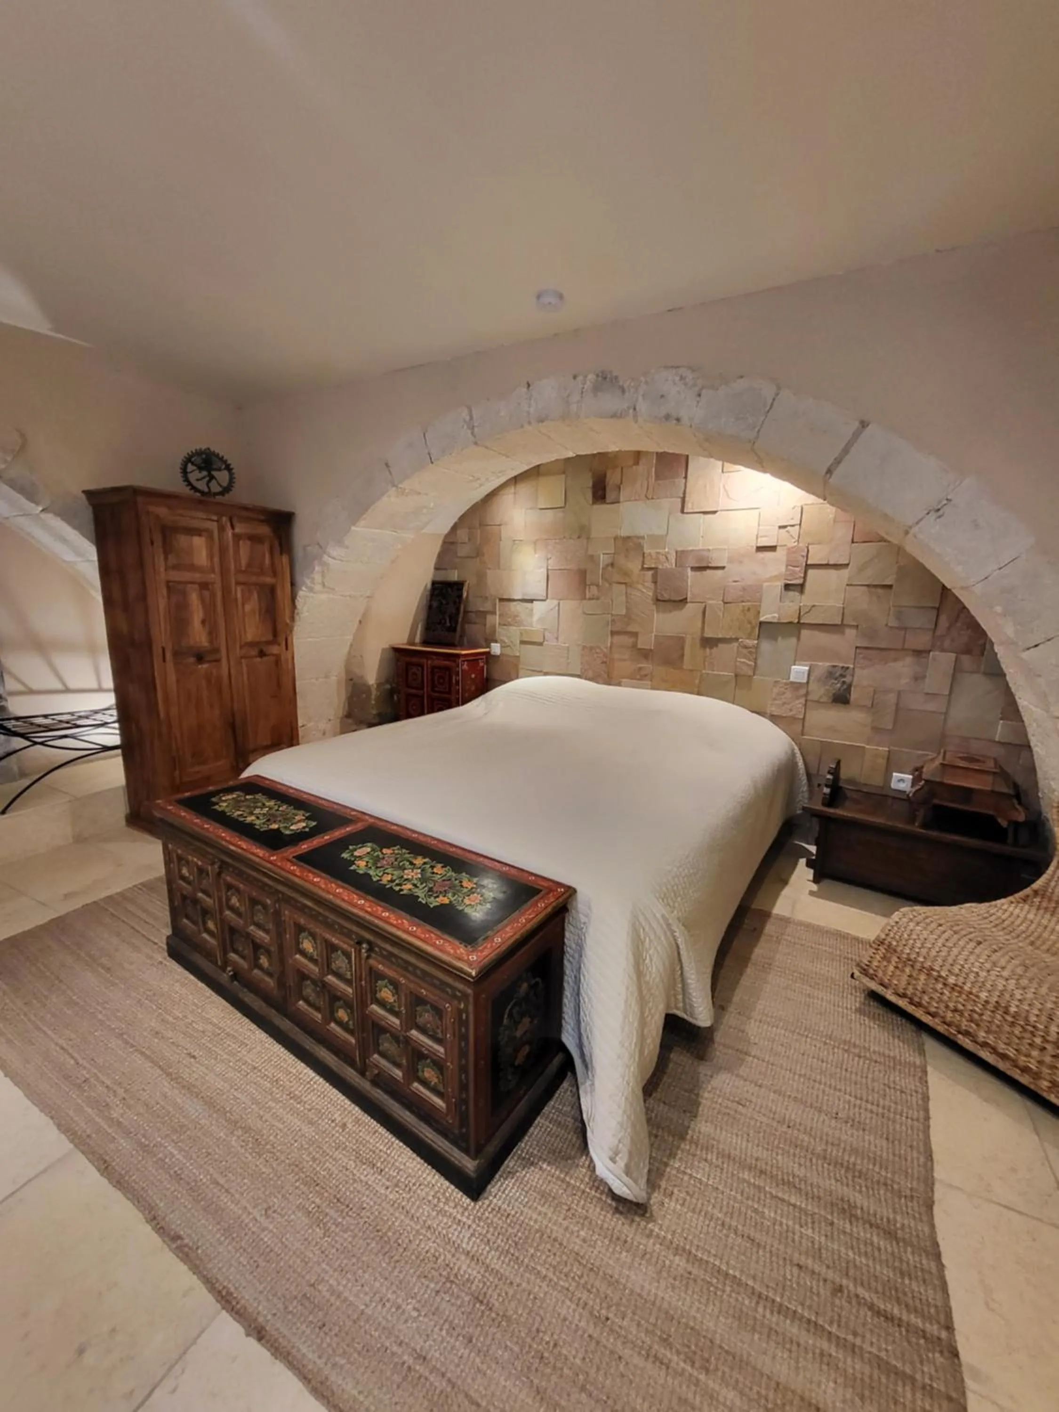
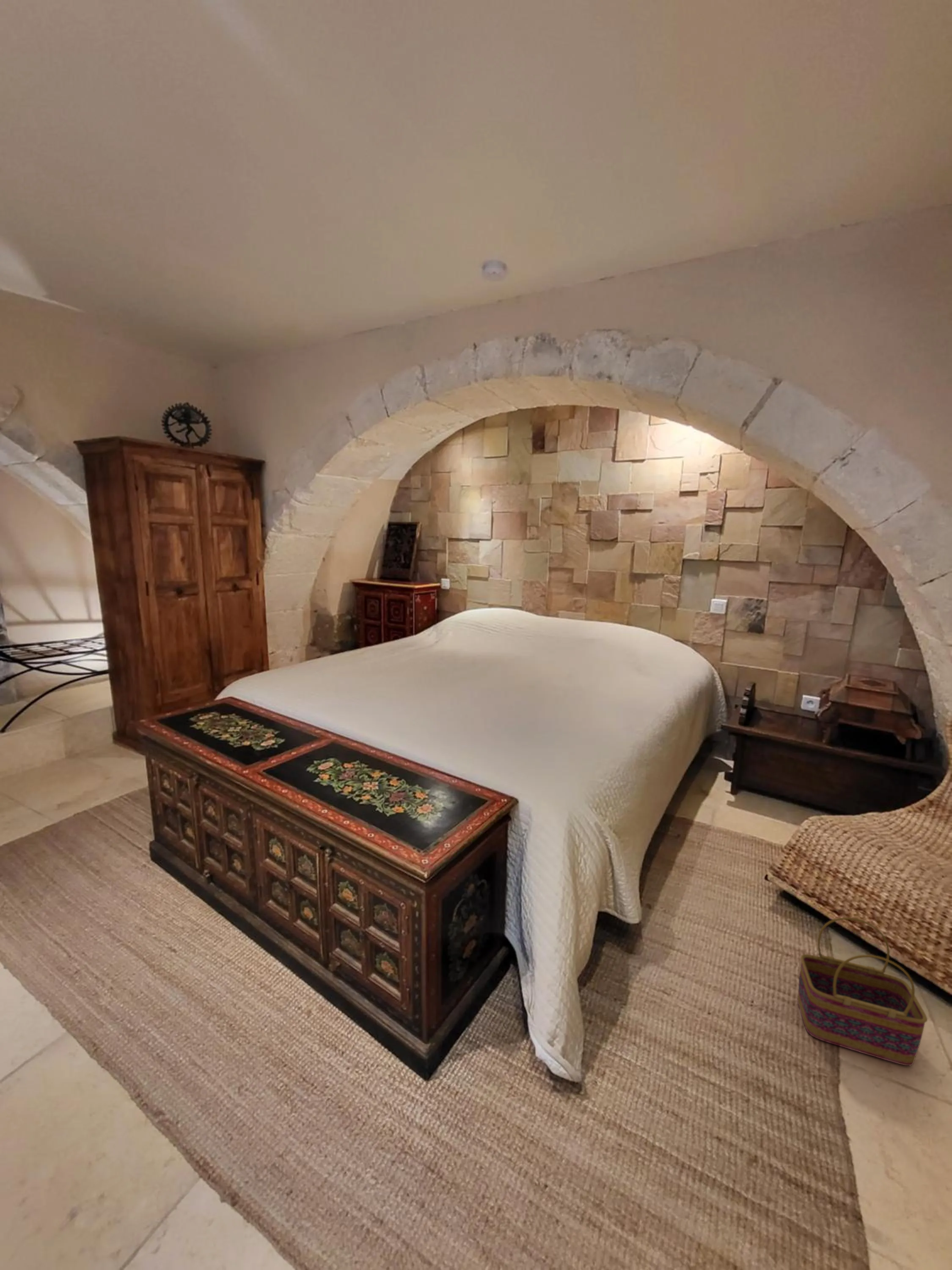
+ basket [797,917,928,1066]
